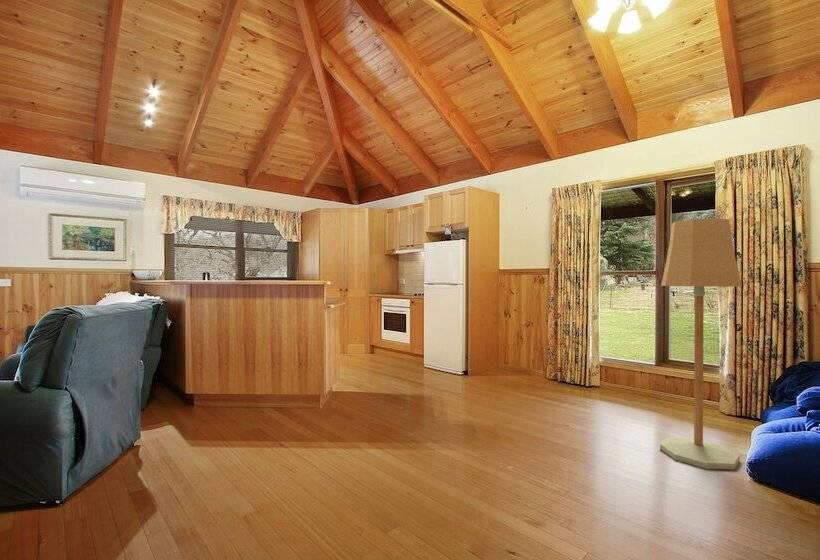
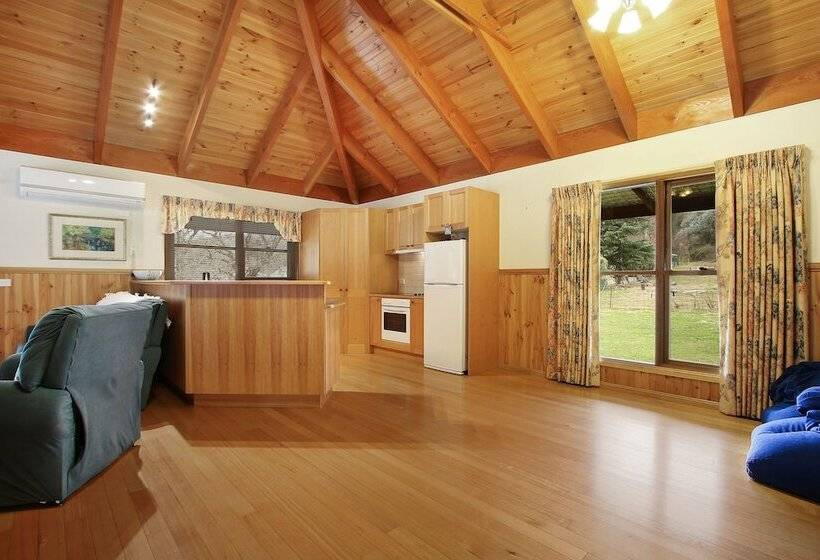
- floor lamp [659,217,743,470]
